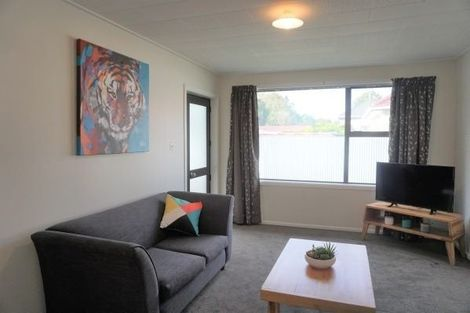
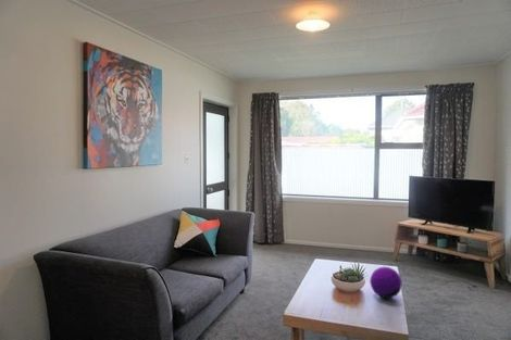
+ decorative orb [369,266,403,299]
